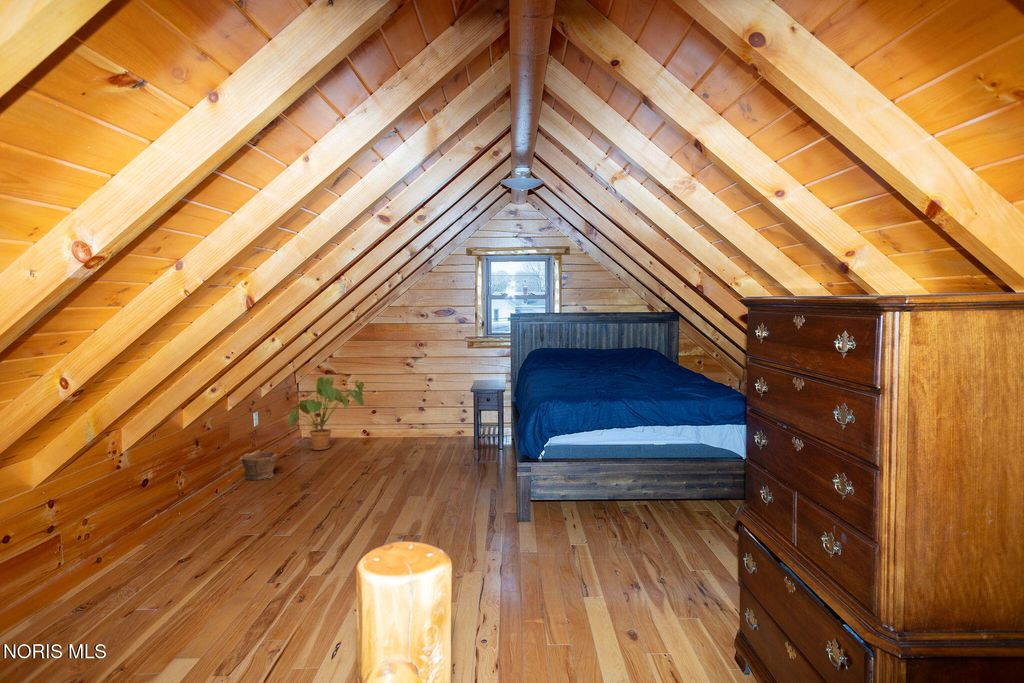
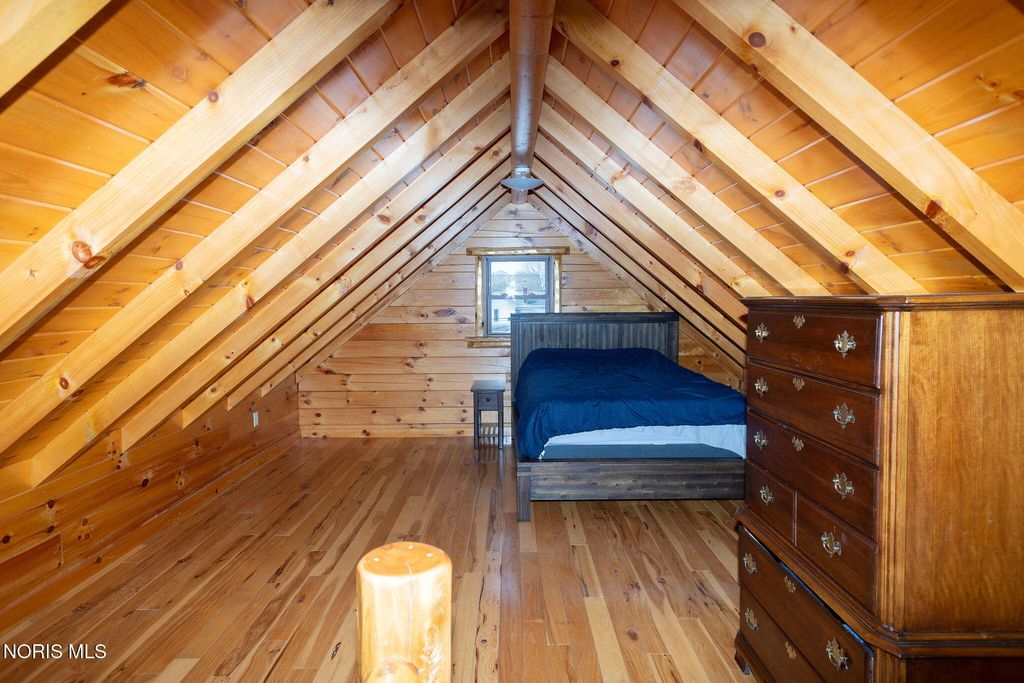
- clay pot [239,449,278,480]
- house plant [287,376,365,451]
